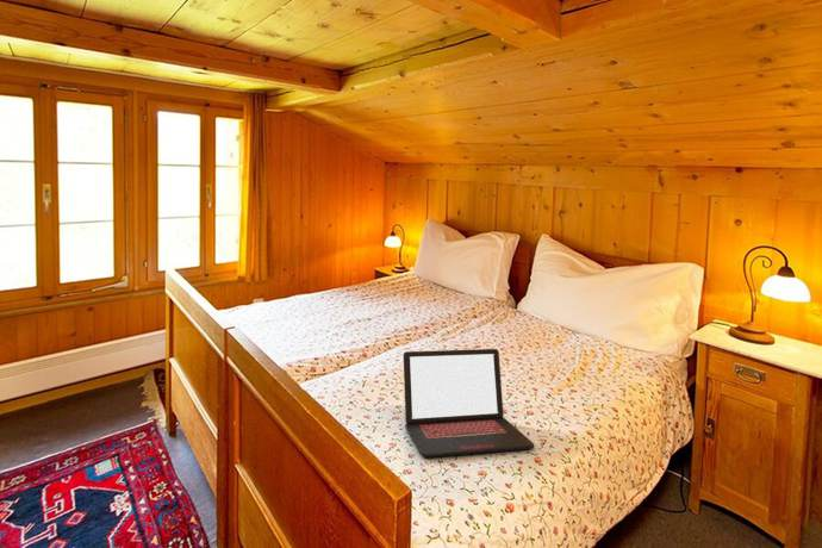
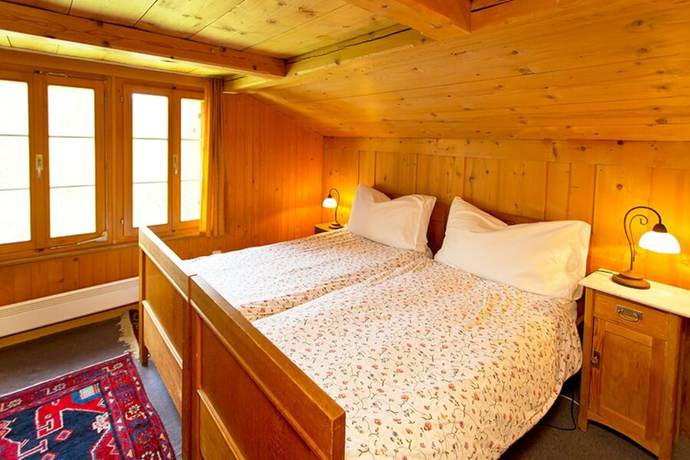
- laptop [403,348,536,459]
